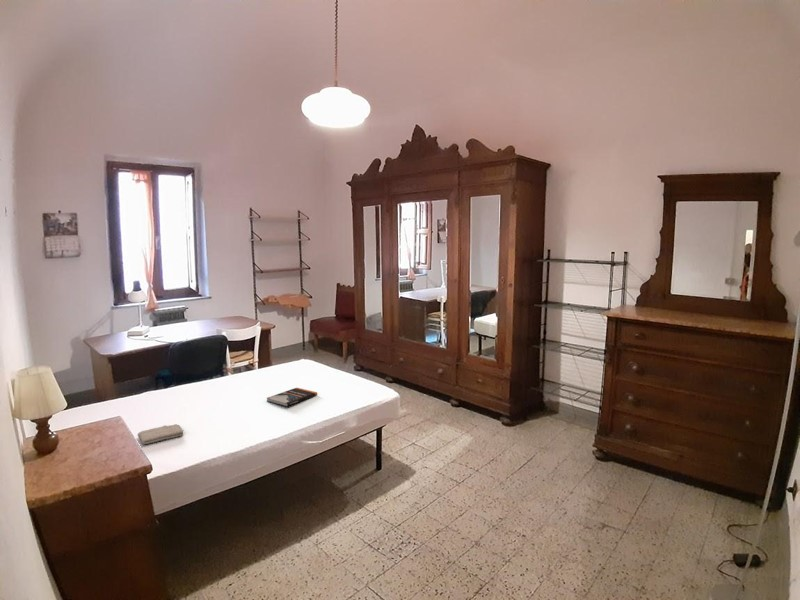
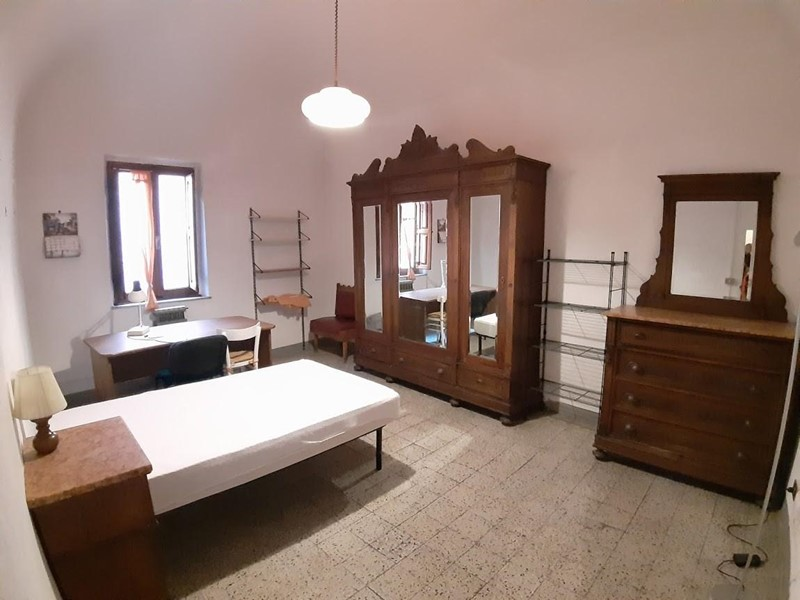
- book [266,387,318,407]
- washcloth [137,423,185,445]
